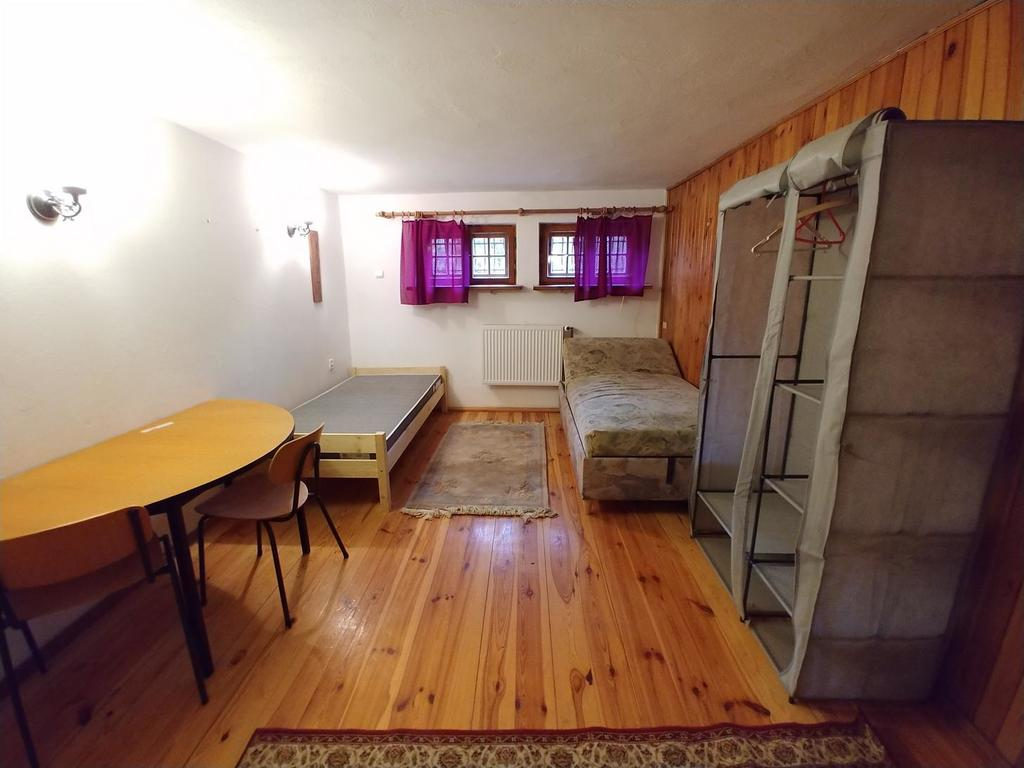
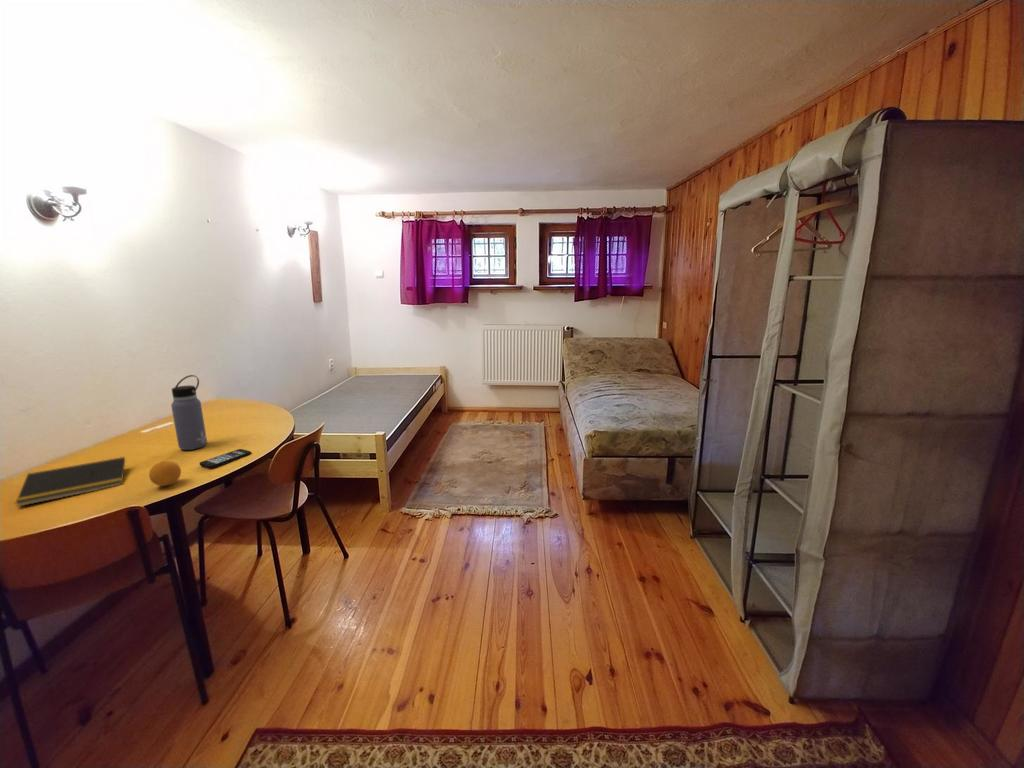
+ notepad [15,456,126,508]
+ smartphone [199,448,252,469]
+ fruit [148,460,182,487]
+ water bottle [170,374,208,451]
